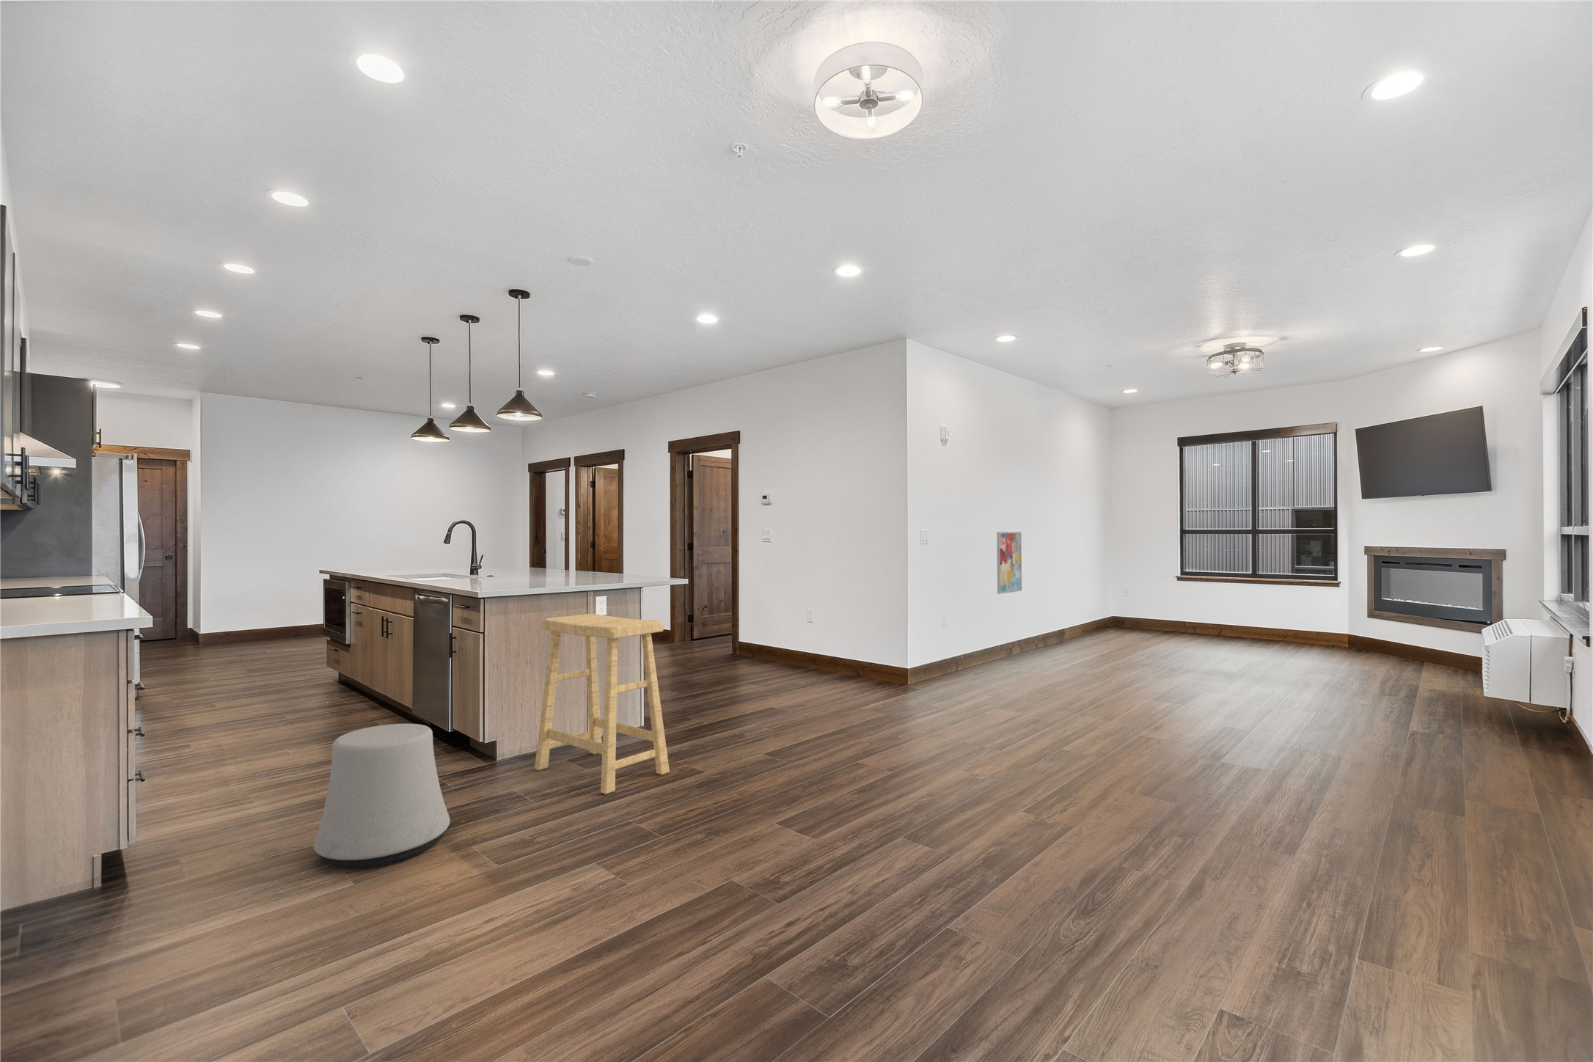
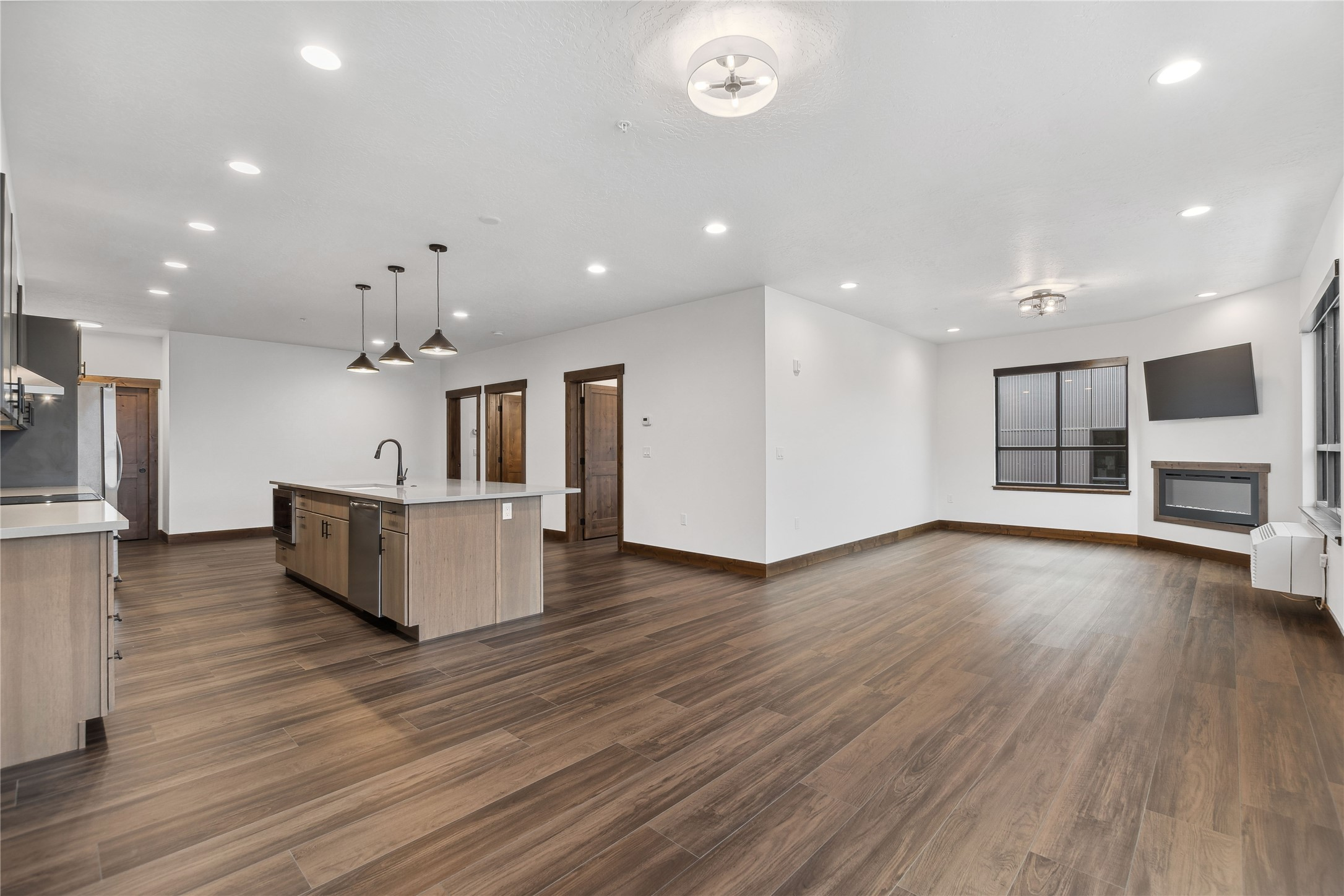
- stool [533,613,671,795]
- stool [313,723,452,870]
- wall art [996,531,1023,595]
